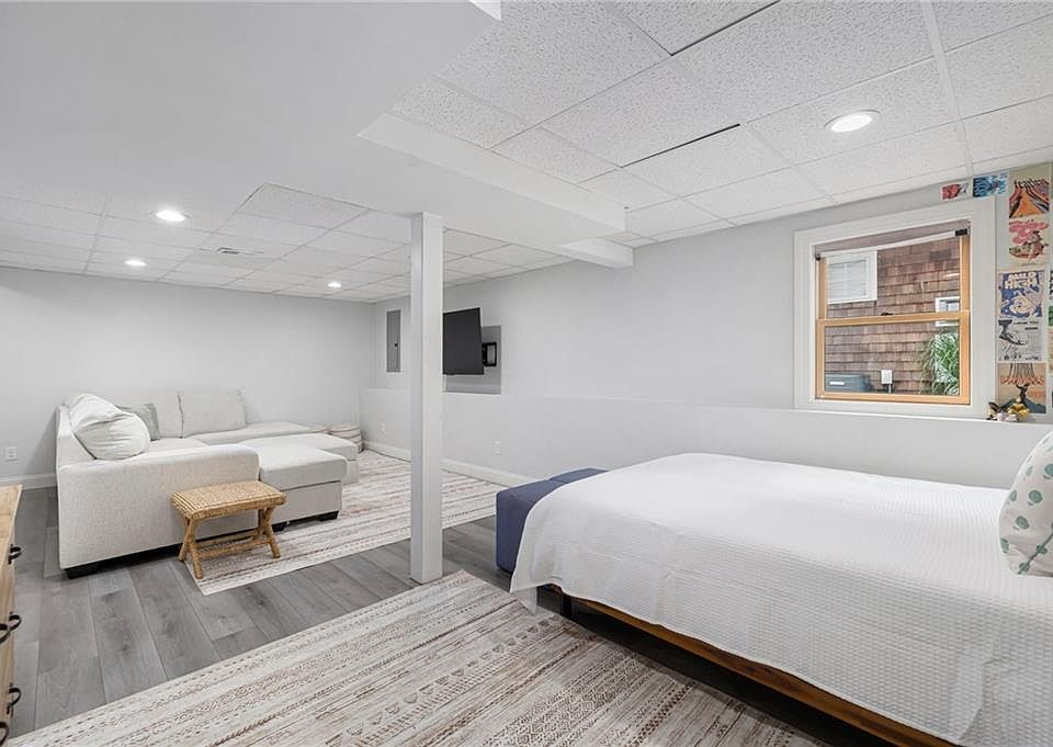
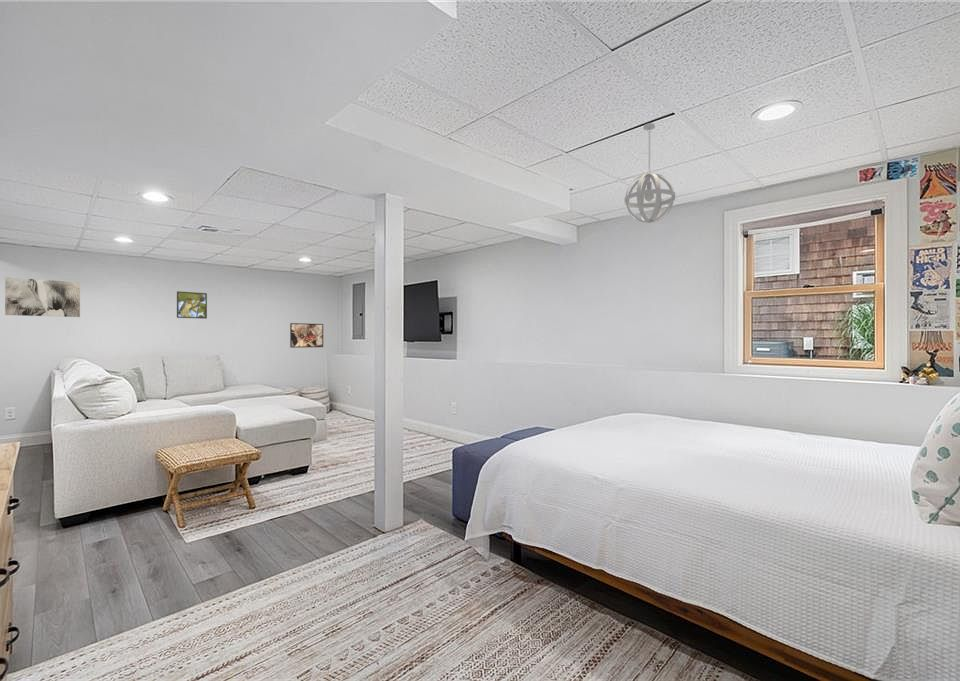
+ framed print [176,290,208,320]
+ wall art [4,276,81,318]
+ pendant light [624,122,676,224]
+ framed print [289,322,324,349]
